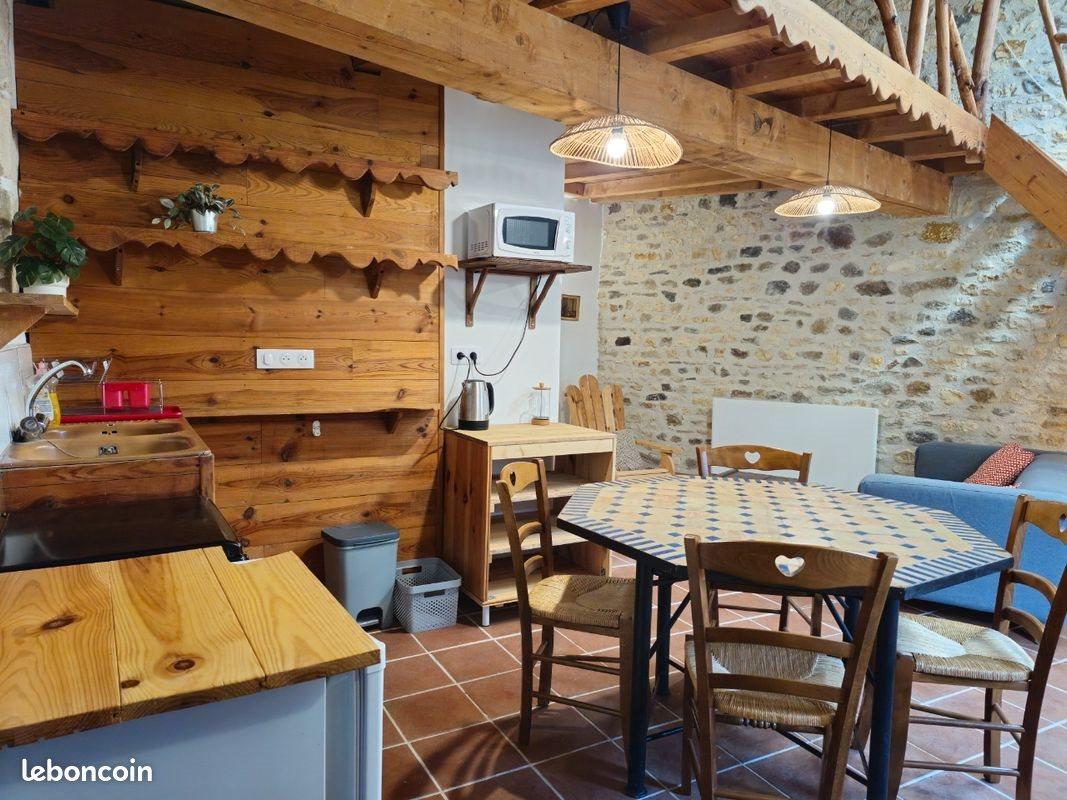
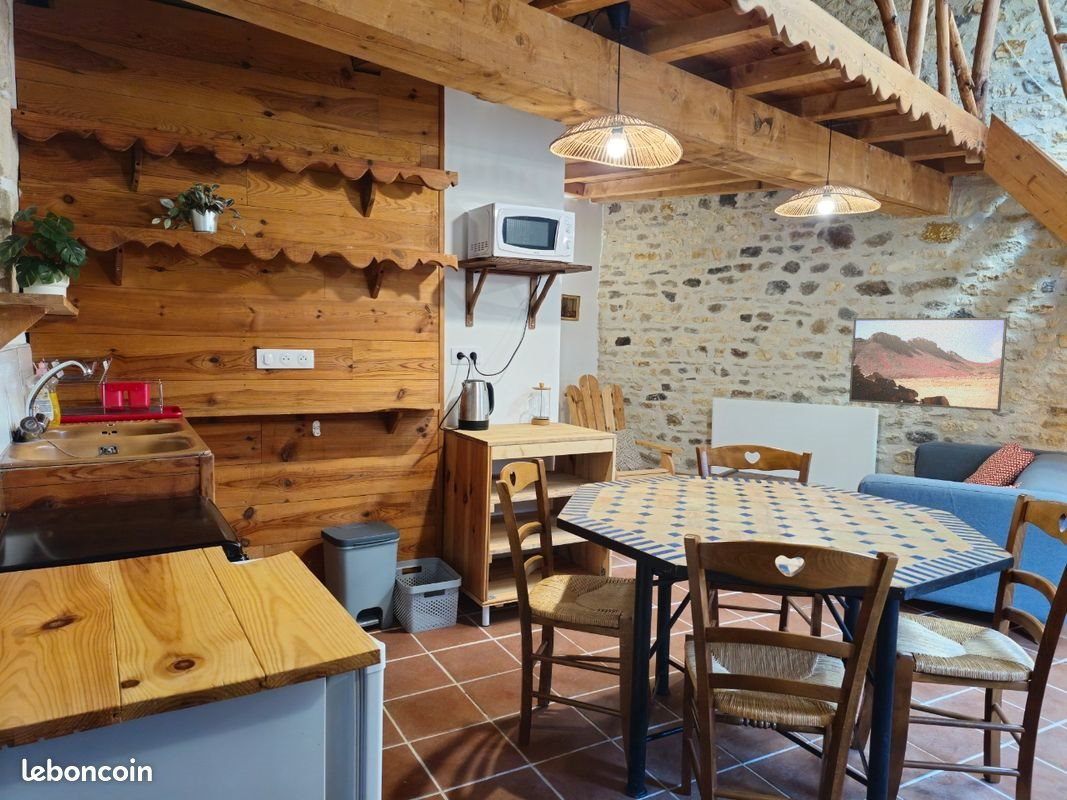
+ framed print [848,317,1008,412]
